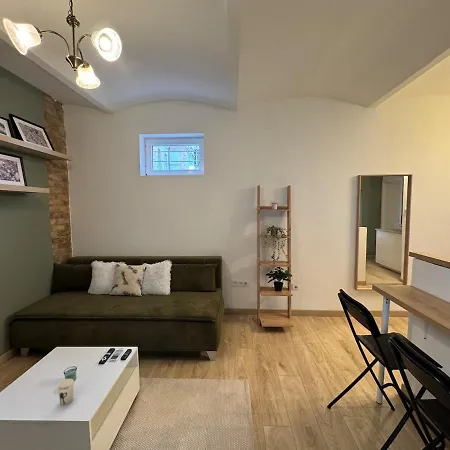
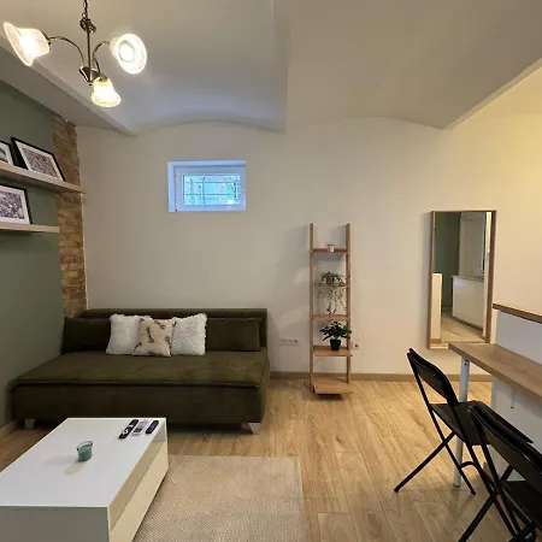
- cup [57,378,75,406]
